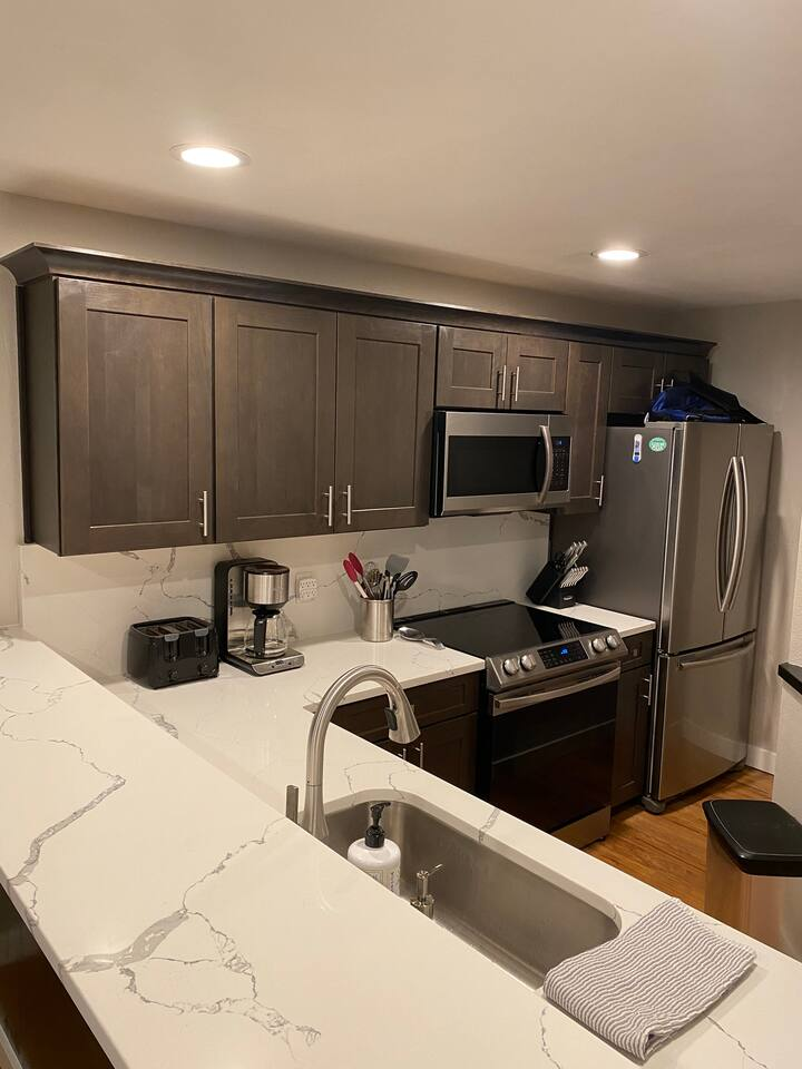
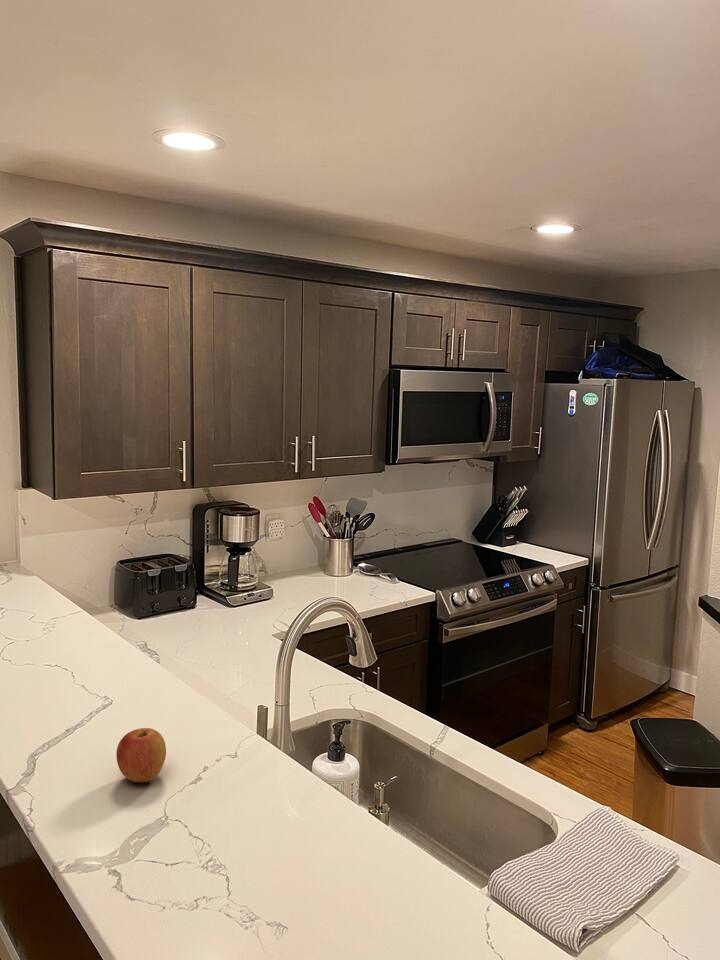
+ apple [115,727,167,783]
